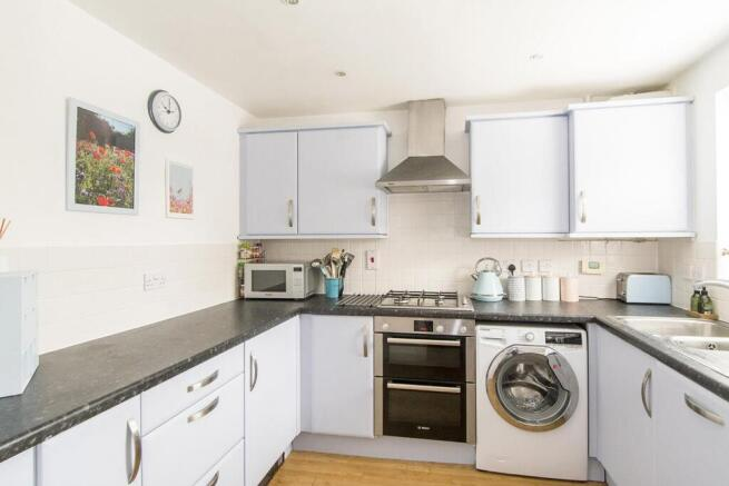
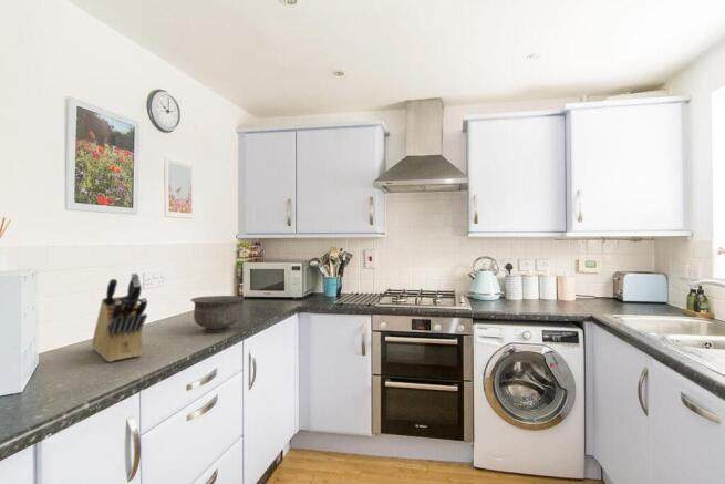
+ bowl [189,295,245,333]
+ knife block [91,272,148,363]
